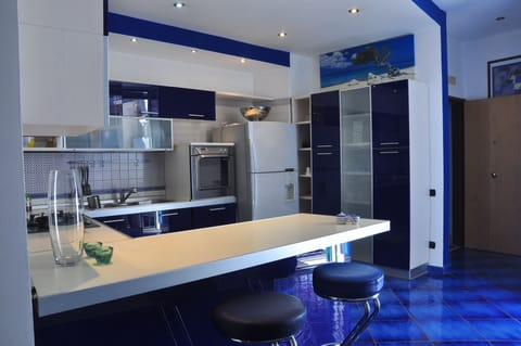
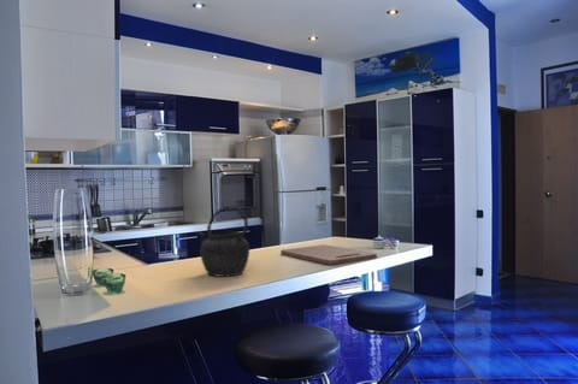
+ cutting board [279,243,378,266]
+ kettle [196,206,250,278]
